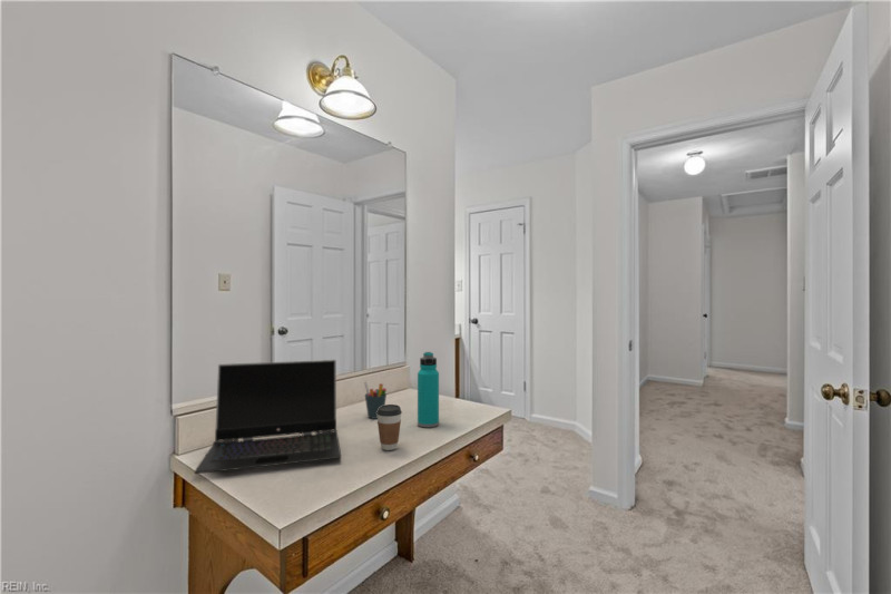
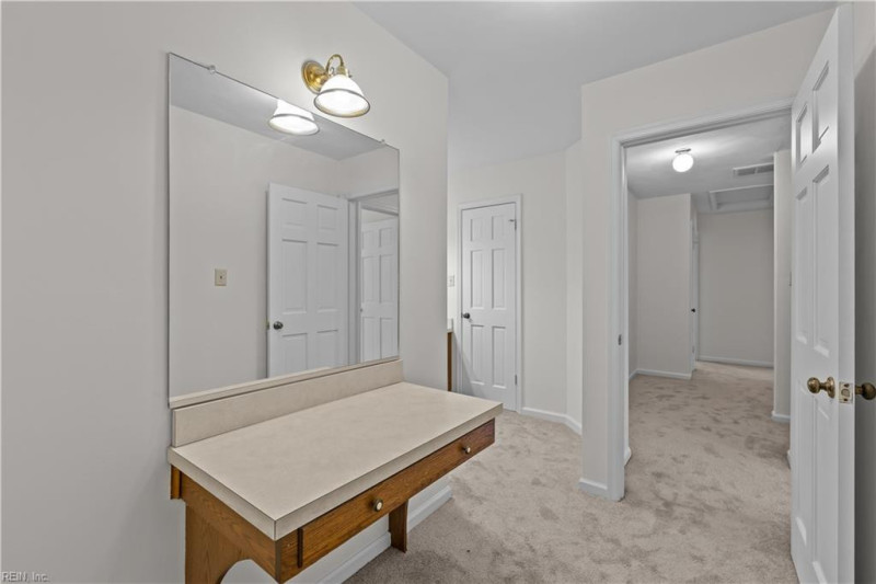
- coffee cup [376,403,403,451]
- pen holder [363,381,388,420]
- laptop computer [194,359,342,475]
- water bottle [417,351,440,428]
